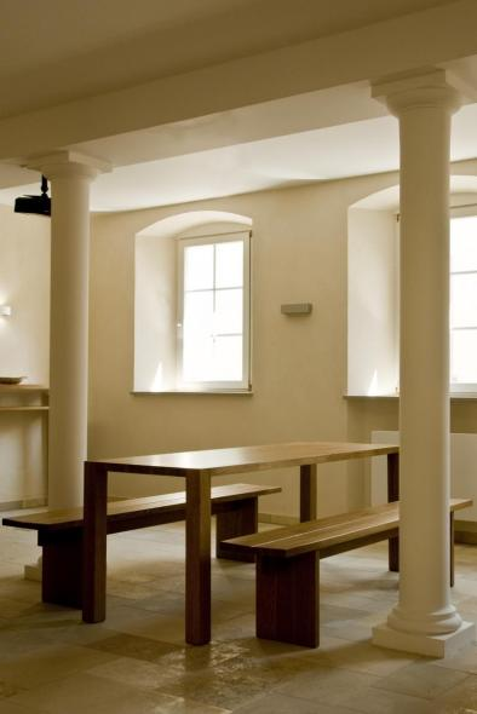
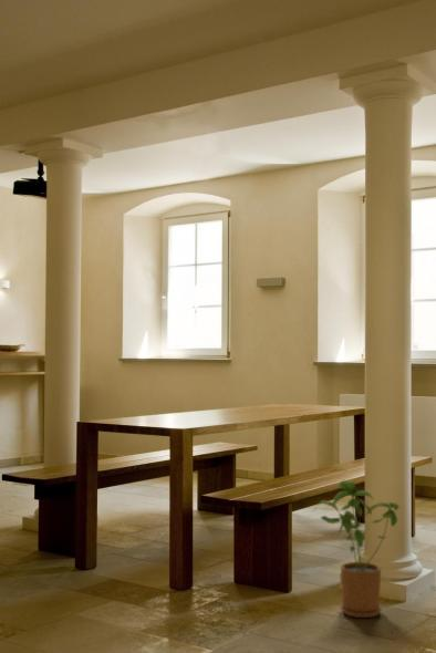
+ house plant [312,479,401,619]
